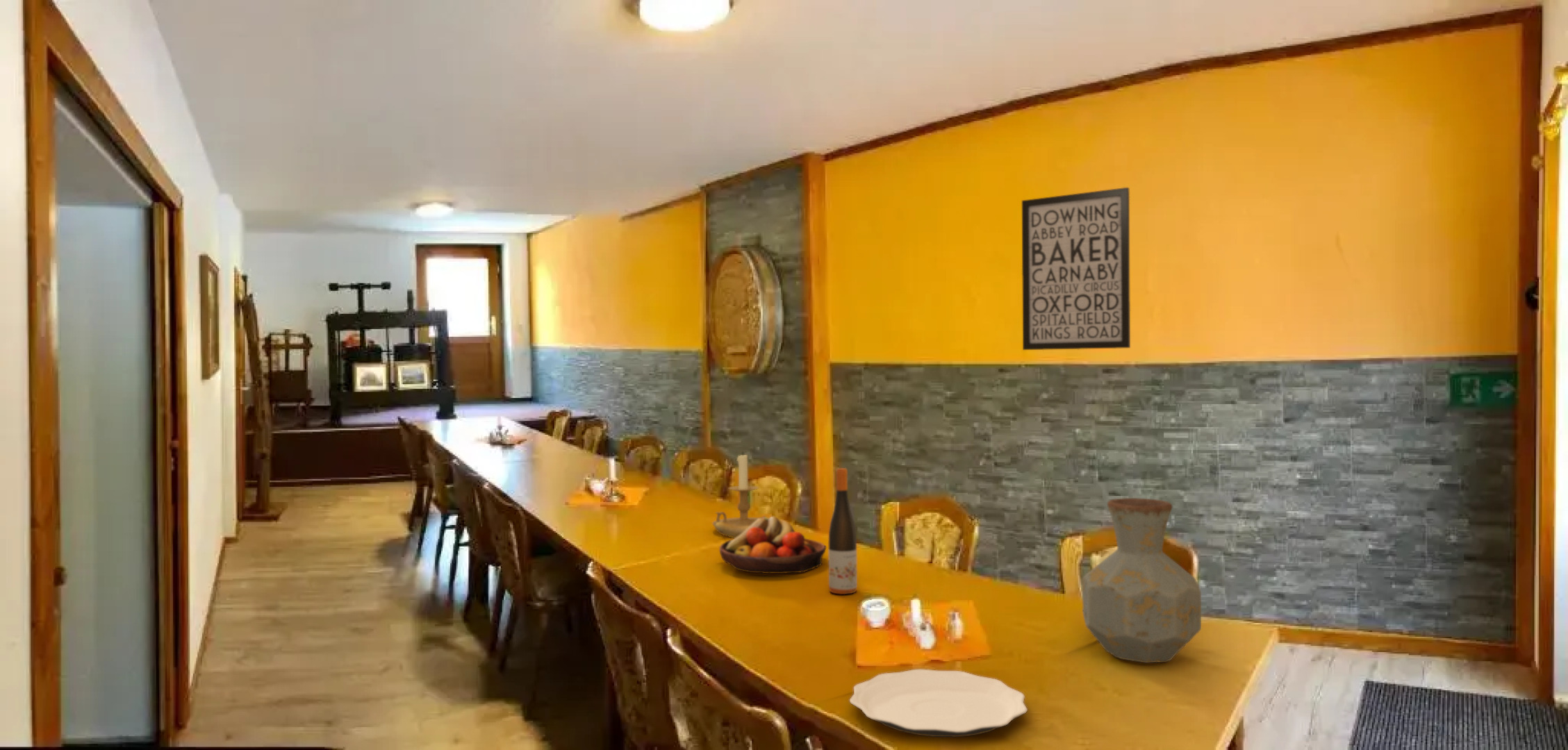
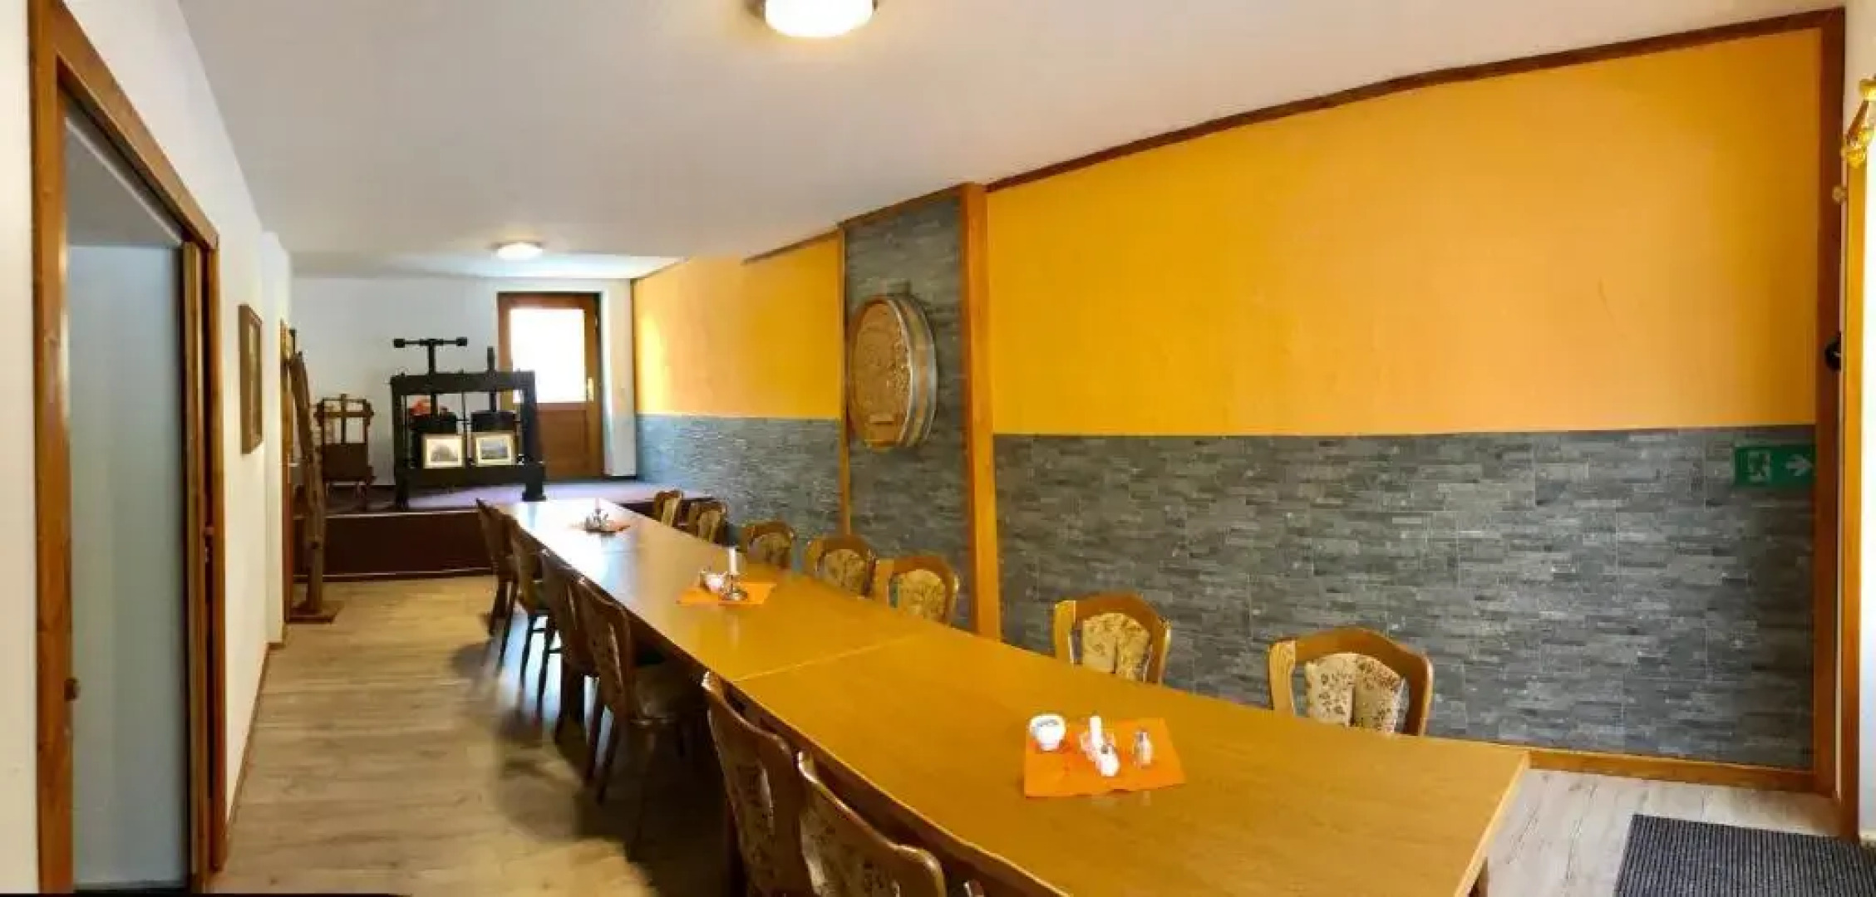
- candle holder [711,451,760,526]
- fruit bowl [713,516,827,574]
- wall art [1021,187,1131,351]
- plate [849,669,1028,737]
- vase [1082,497,1202,664]
- wine bottle [828,467,858,595]
